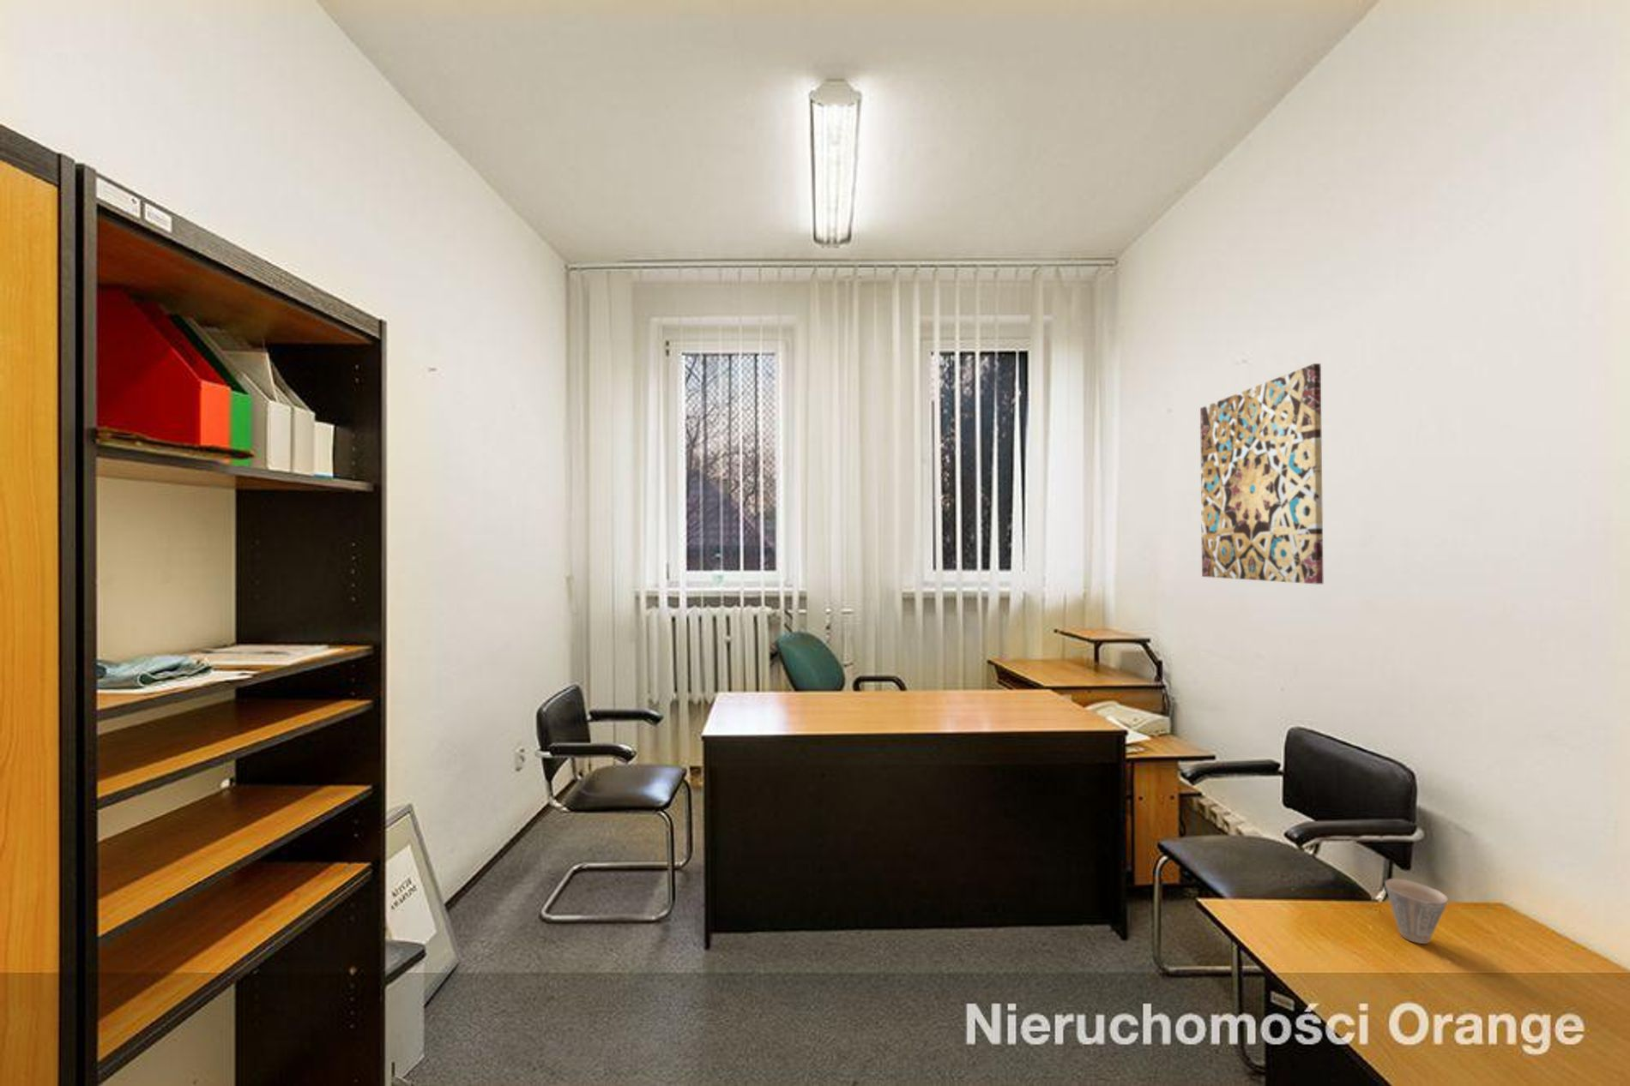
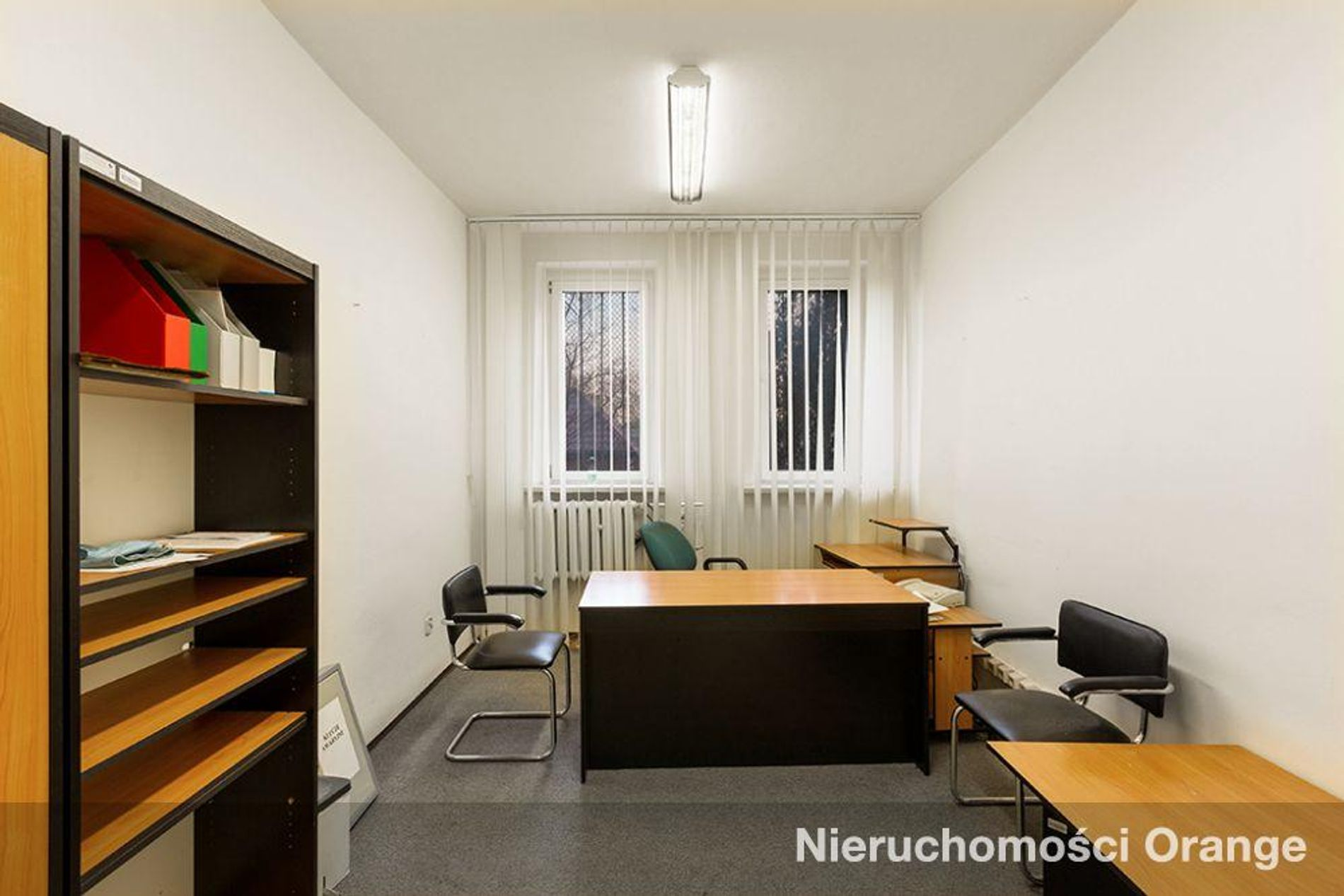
- cup [1385,878,1449,944]
- wall art [1199,362,1323,584]
